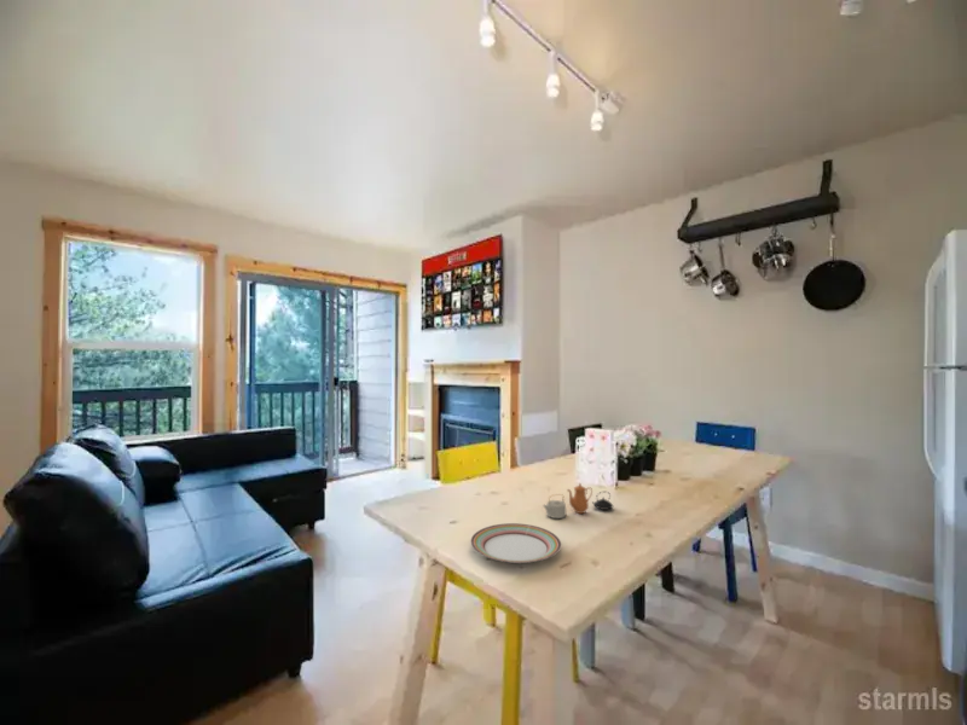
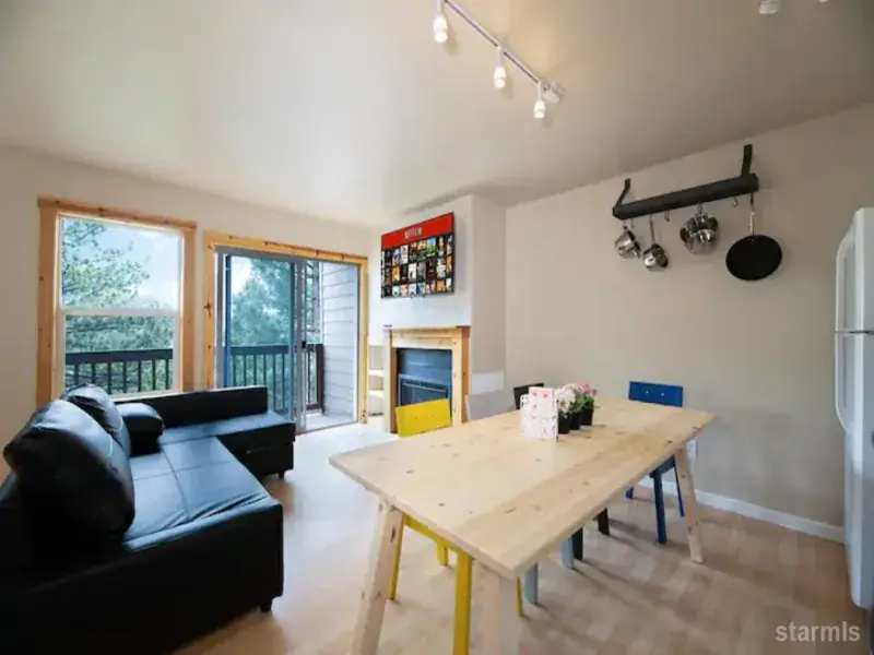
- plate [469,522,562,564]
- teapot [542,482,614,520]
